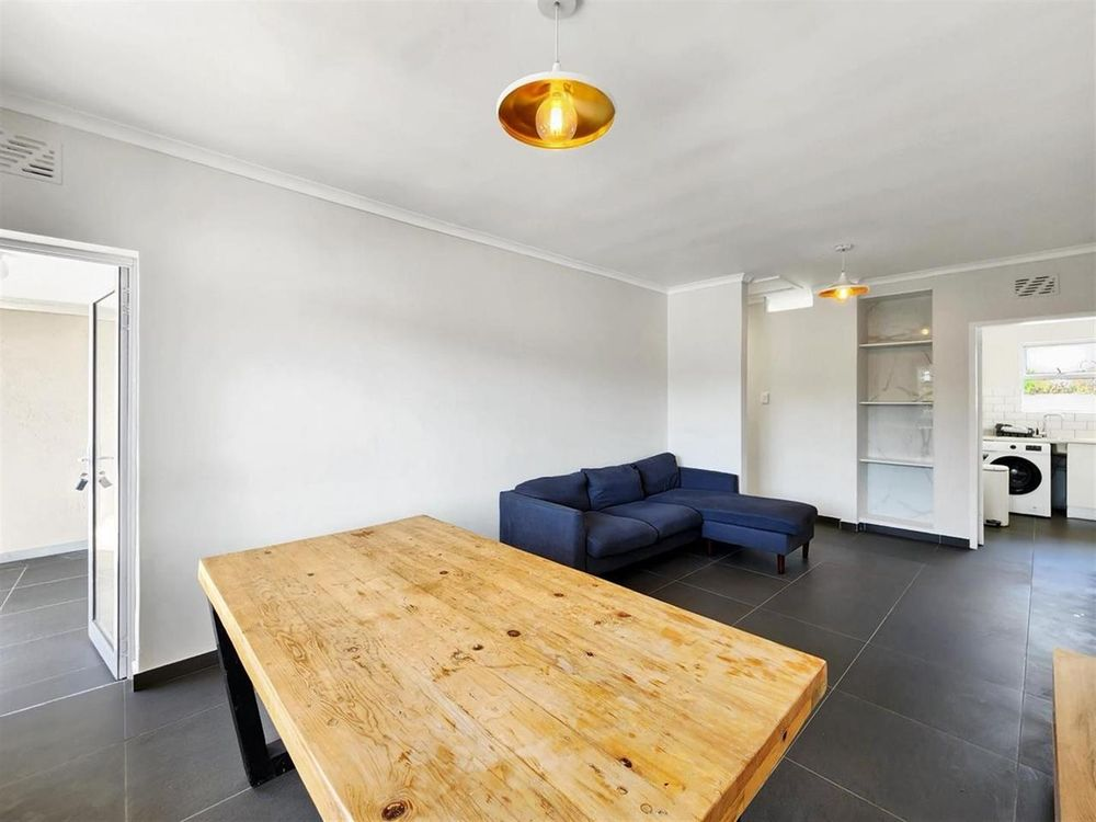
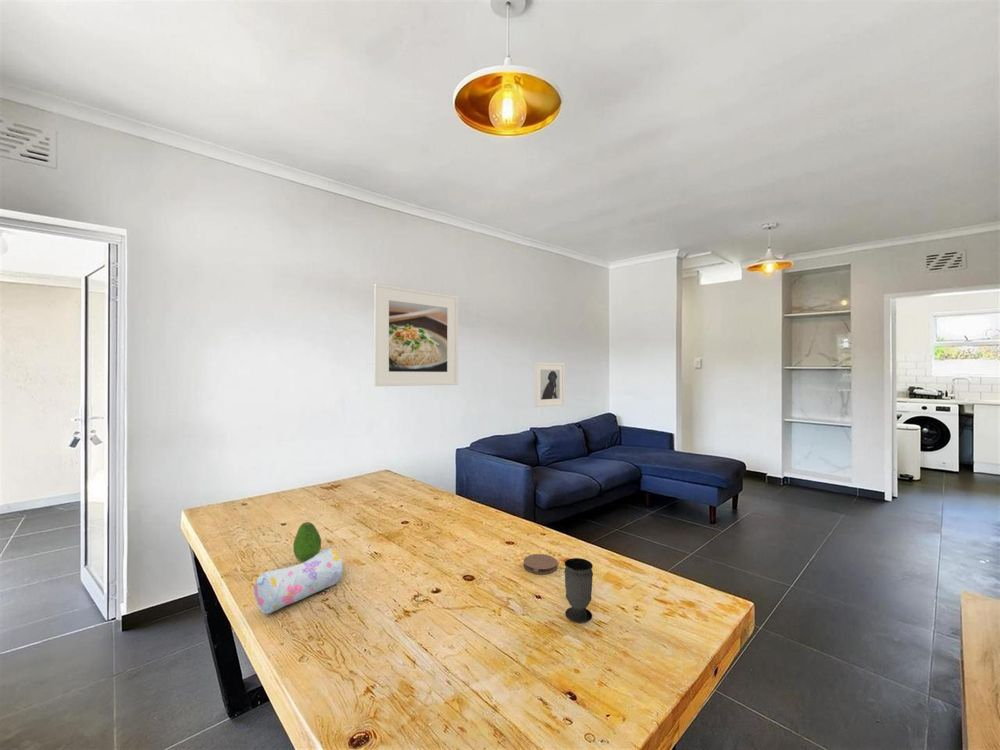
+ fruit [292,521,322,563]
+ coaster [523,553,559,575]
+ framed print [373,283,459,387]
+ pencil case [253,547,344,616]
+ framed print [533,361,565,408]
+ cup [563,557,594,624]
